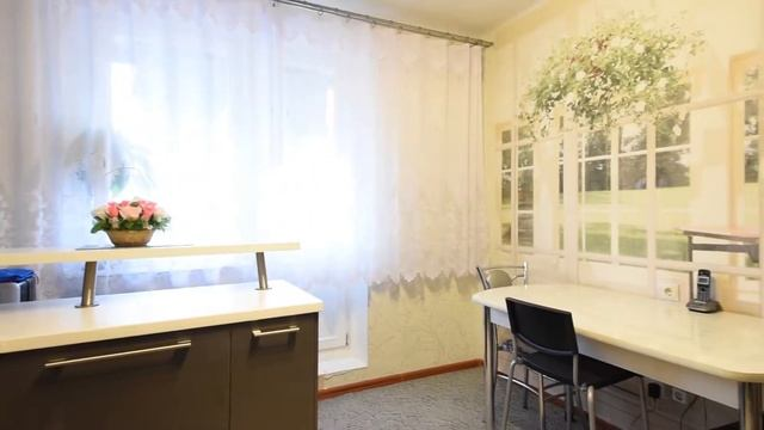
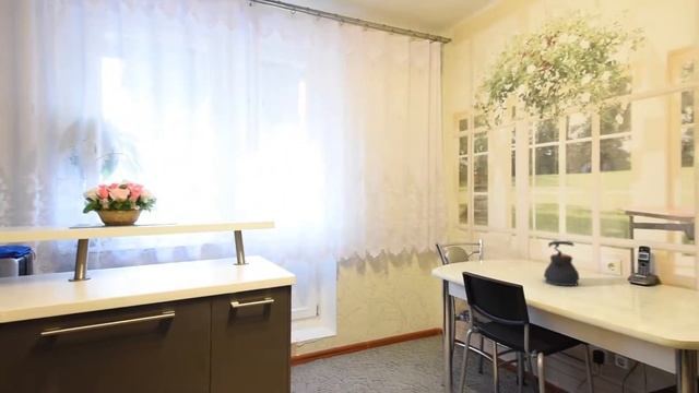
+ teapot [543,240,580,287]
